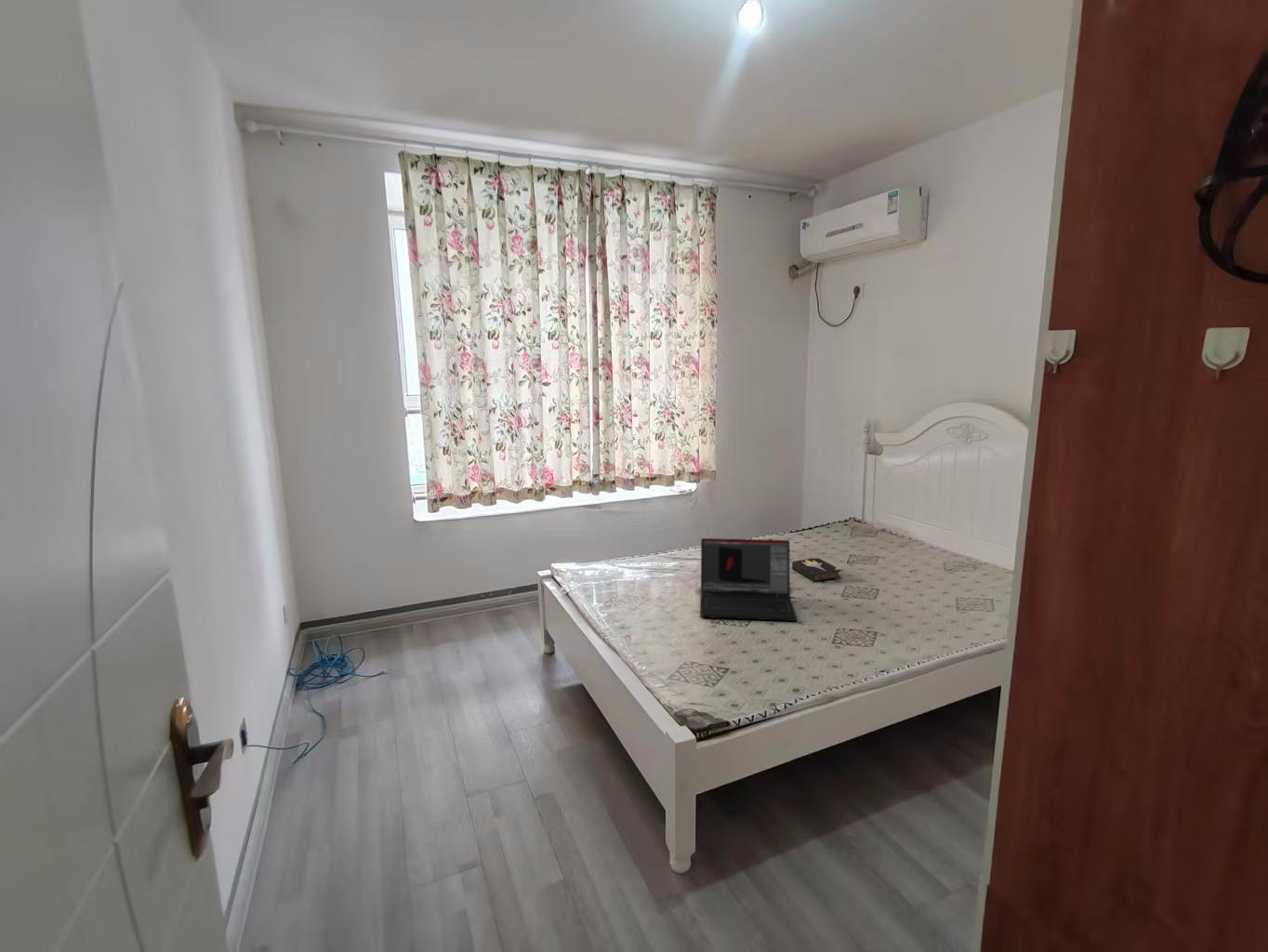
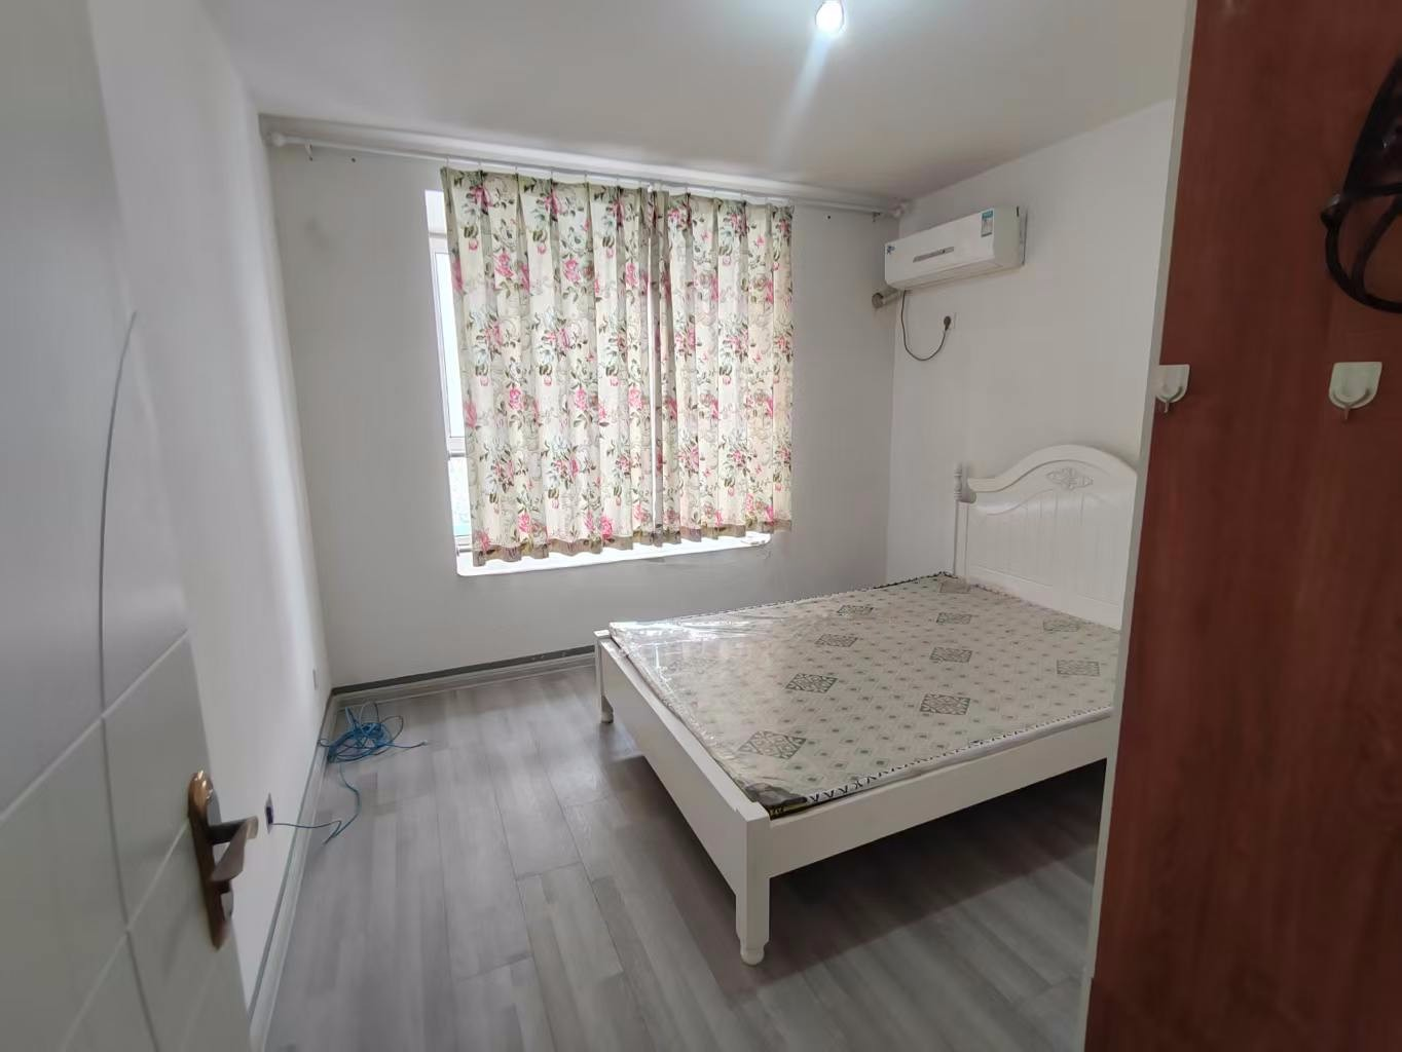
- hardback book [791,556,841,582]
- laptop [699,537,798,622]
